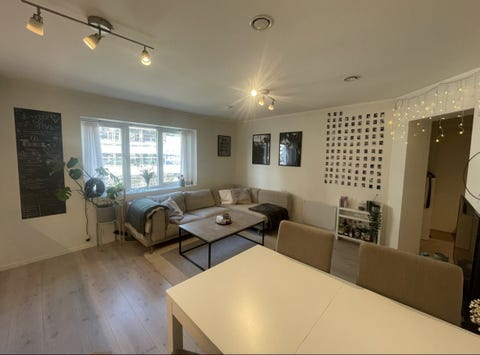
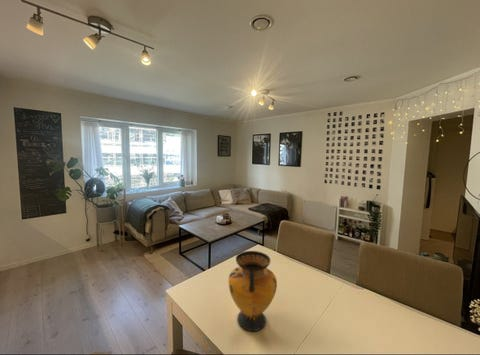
+ vase [227,250,278,332]
